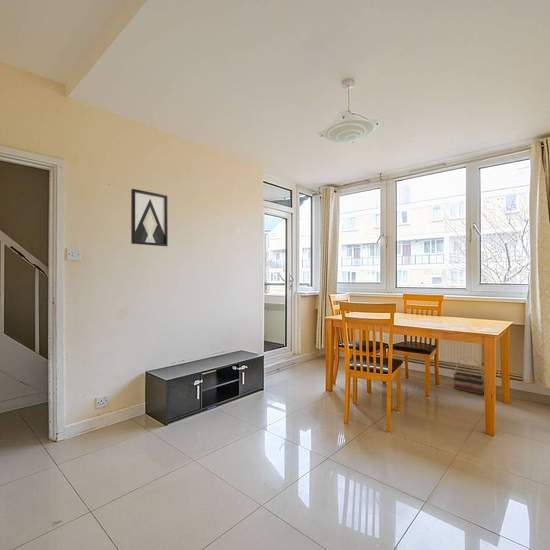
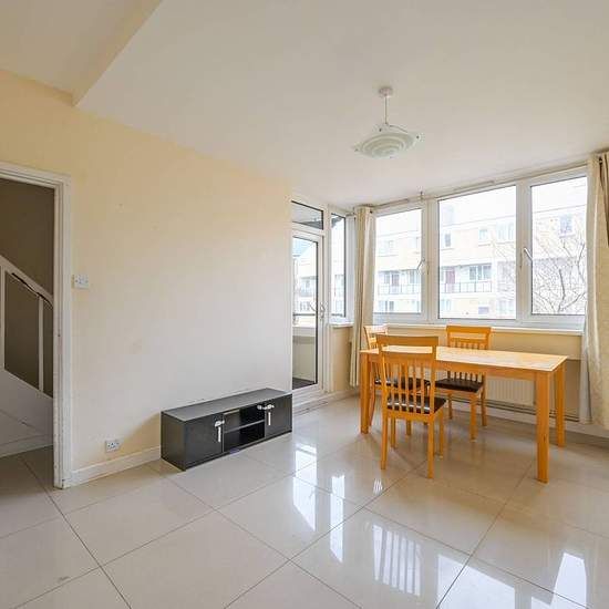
- basket [452,356,485,395]
- wall art [130,188,169,247]
